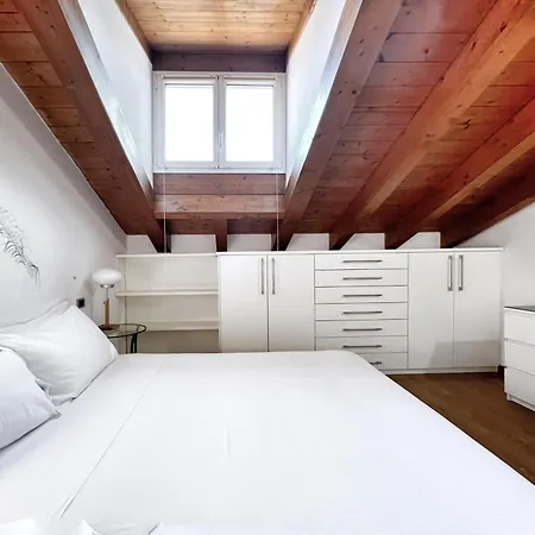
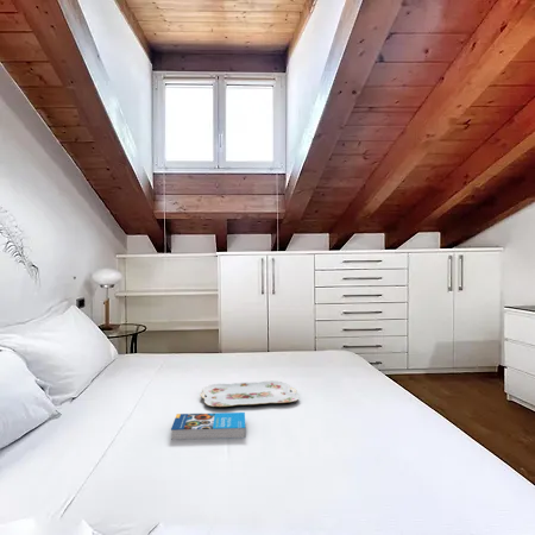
+ book [170,411,246,441]
+ serving tray [200,380,300,408]
